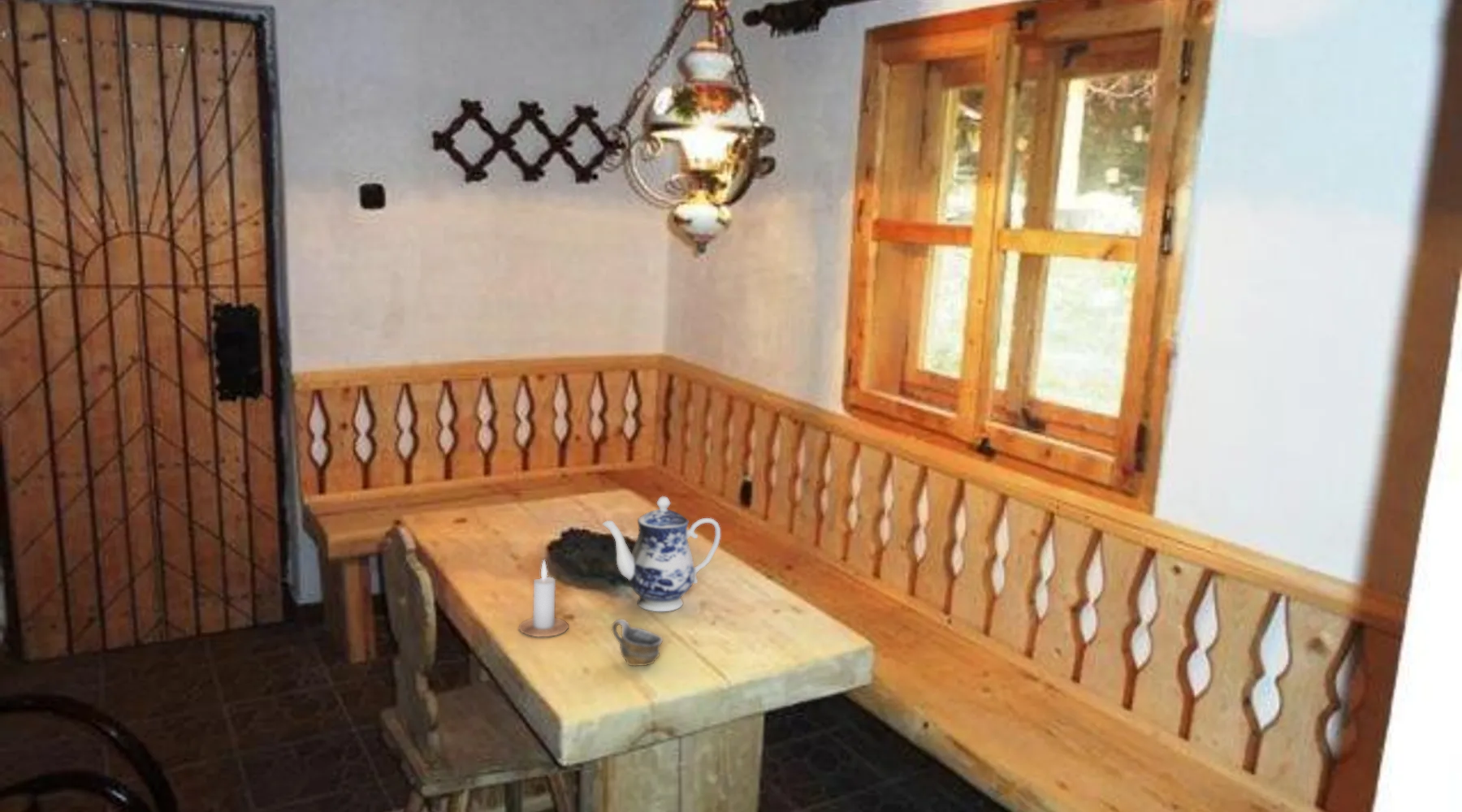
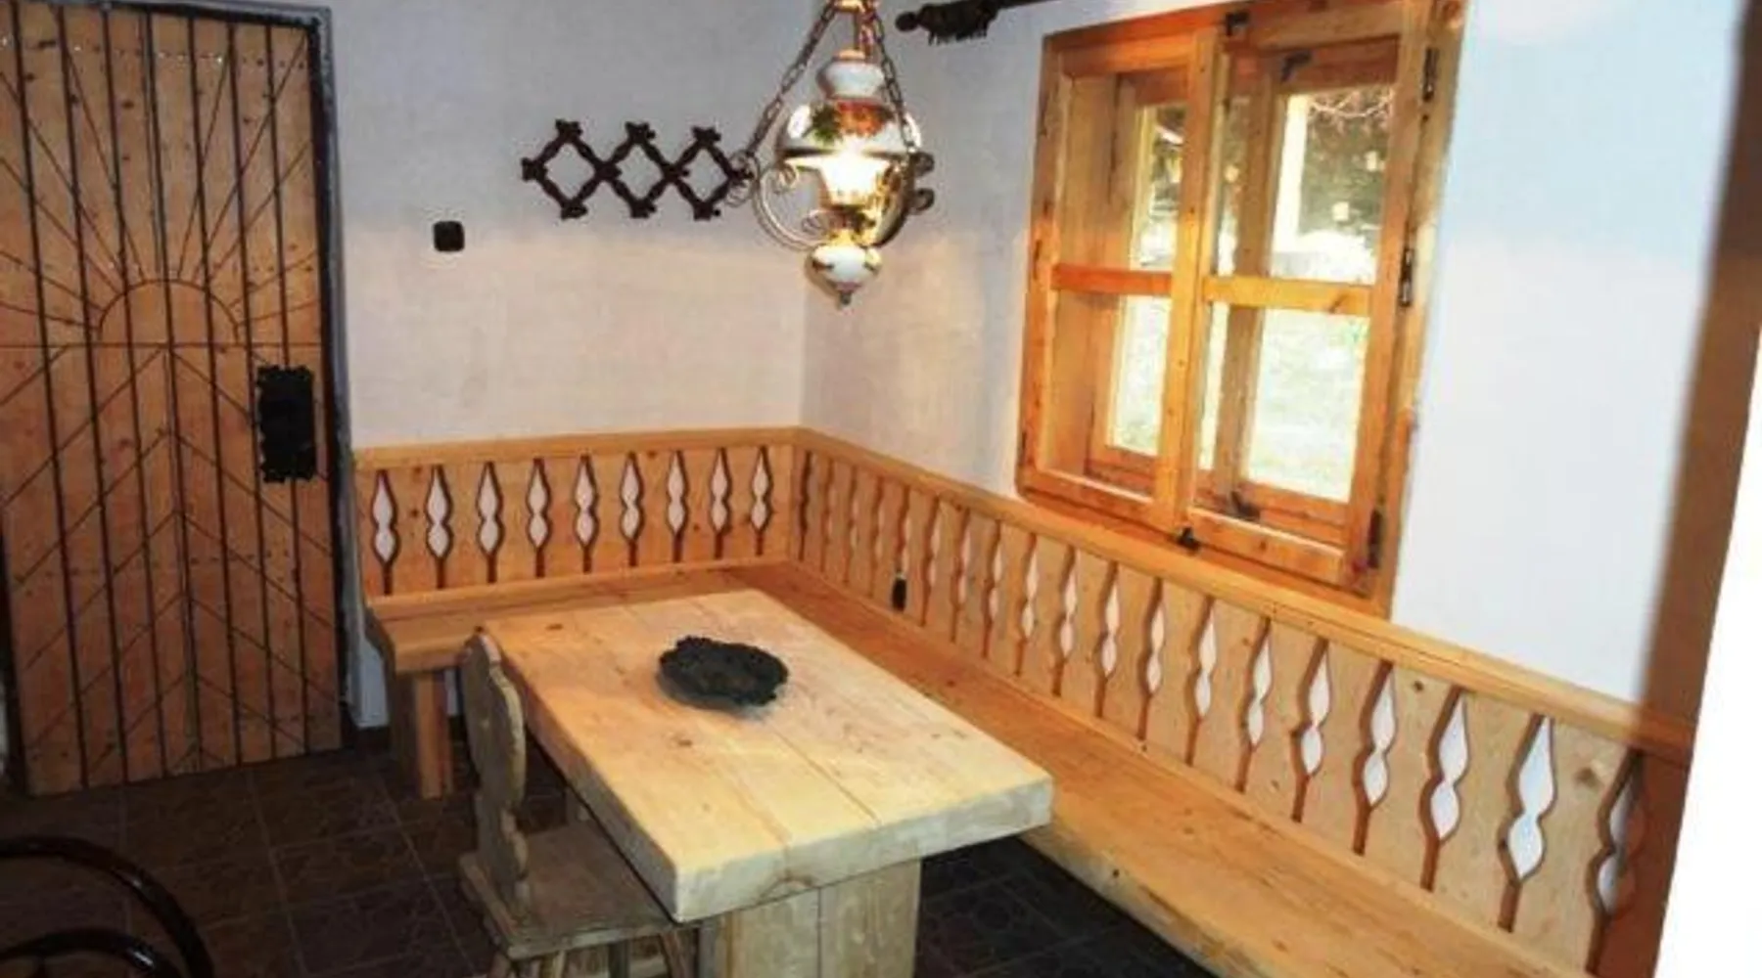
- teapot [602,495,721,612]
- cup [611,618,664,667]
- candle [518,559,569,637]
